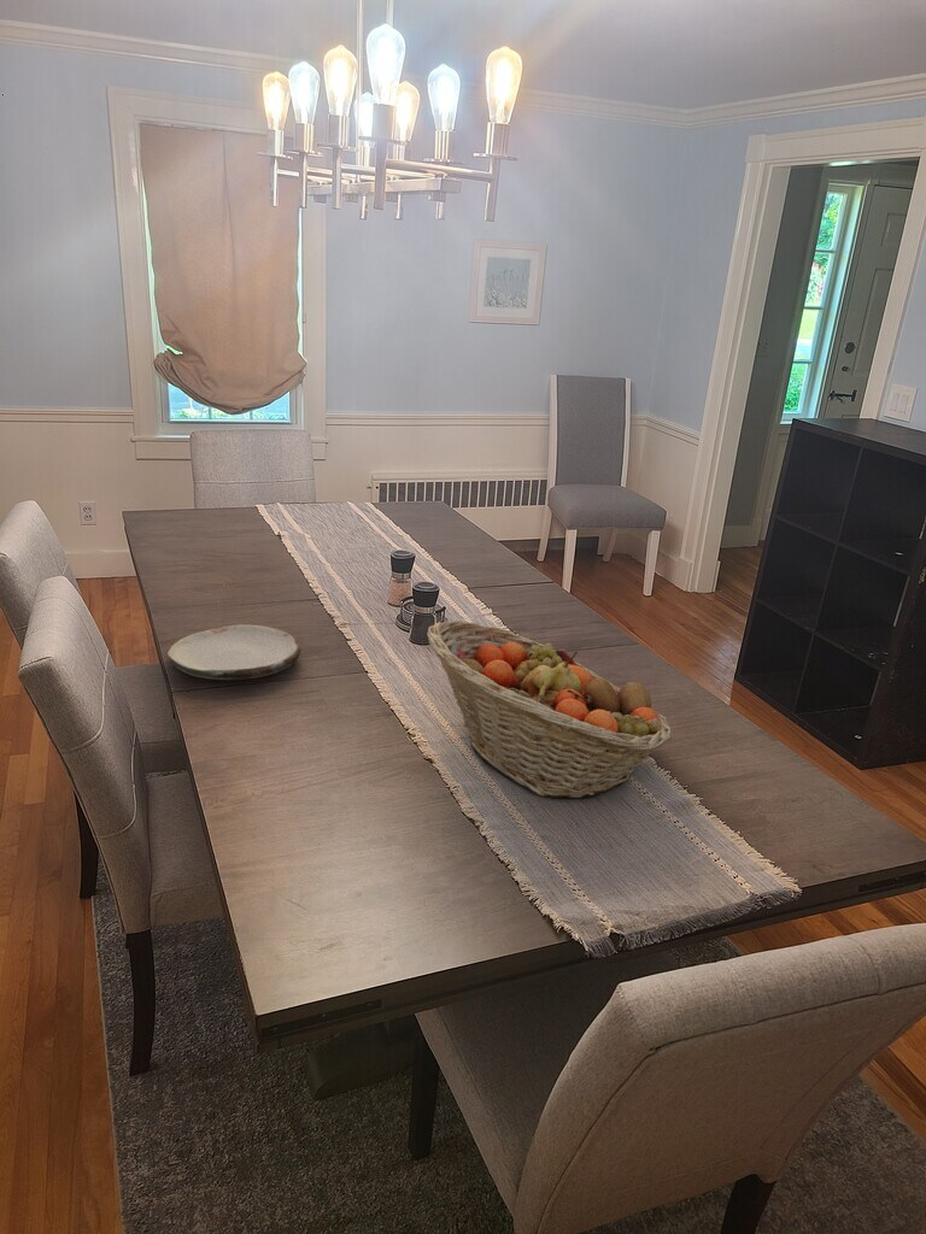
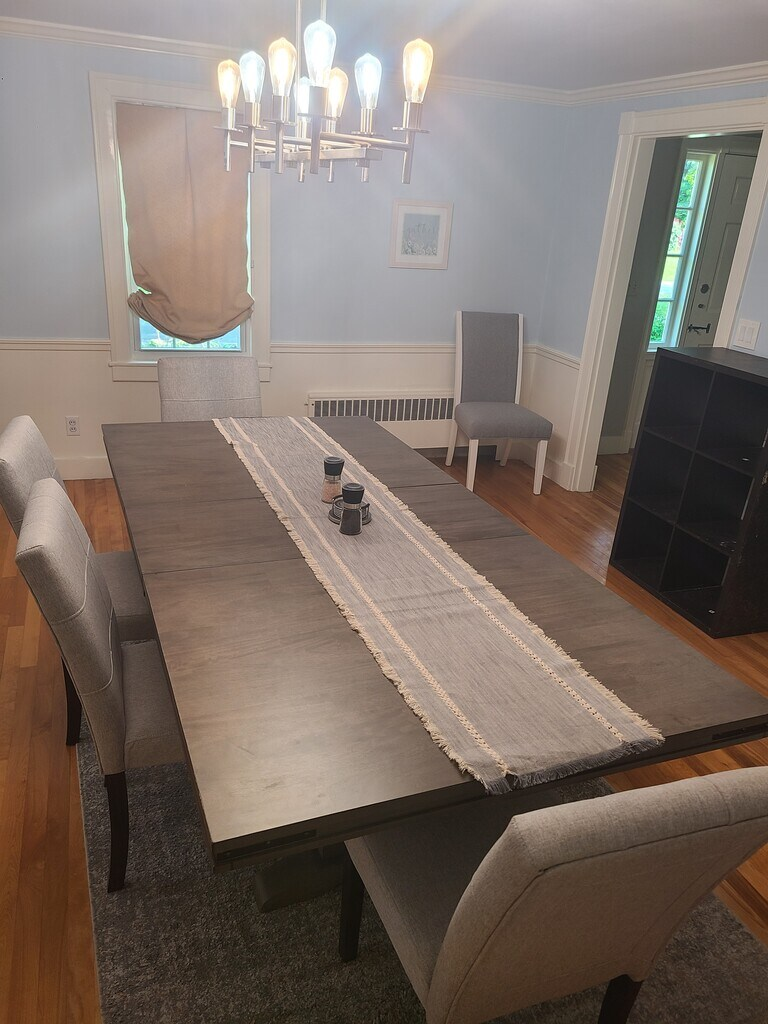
- plate [166,624,301,681]
- fruit basket [426,619,673,800]
